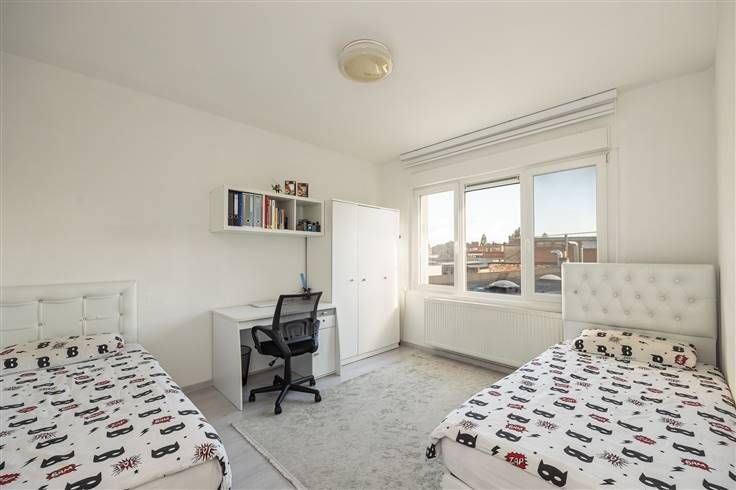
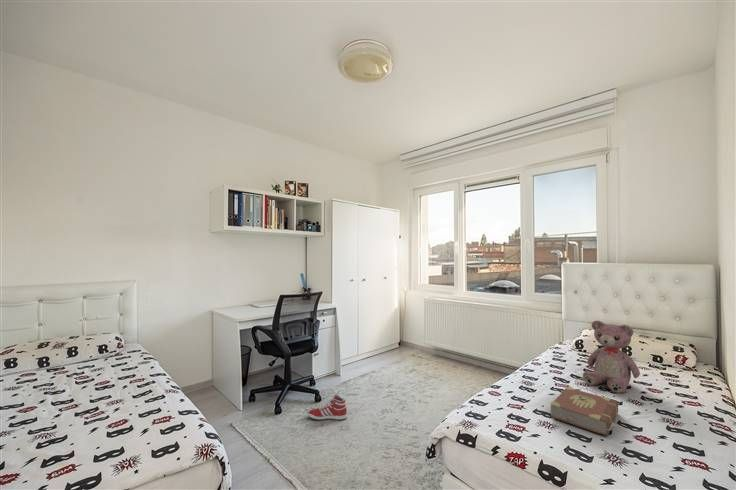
+ teddy bear [582,320,641,394]
+ book [550,376,619,437]
+ sneaker [307,393,348,421]
